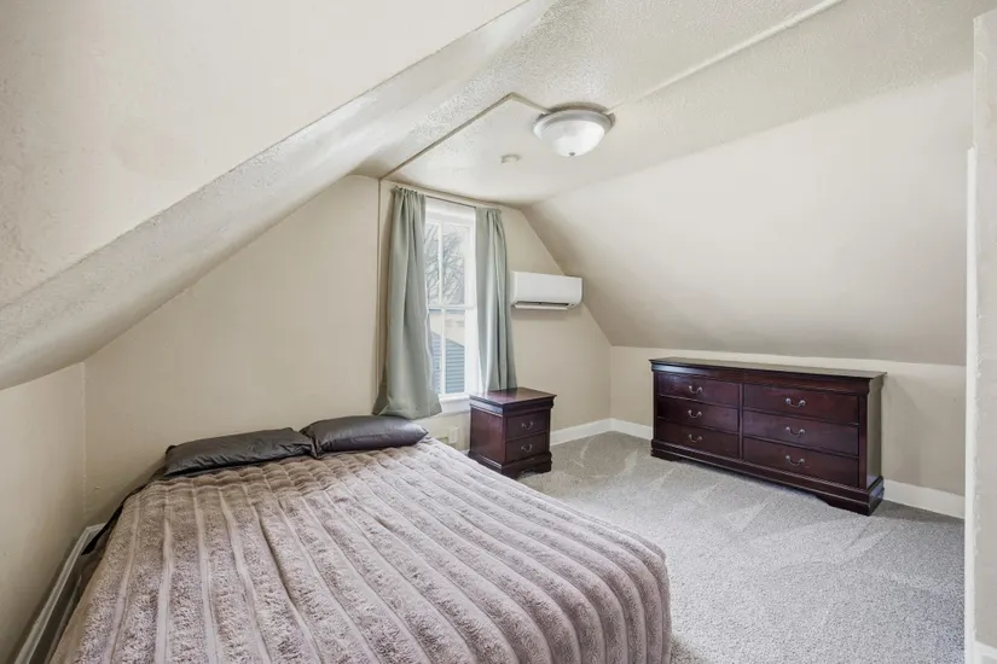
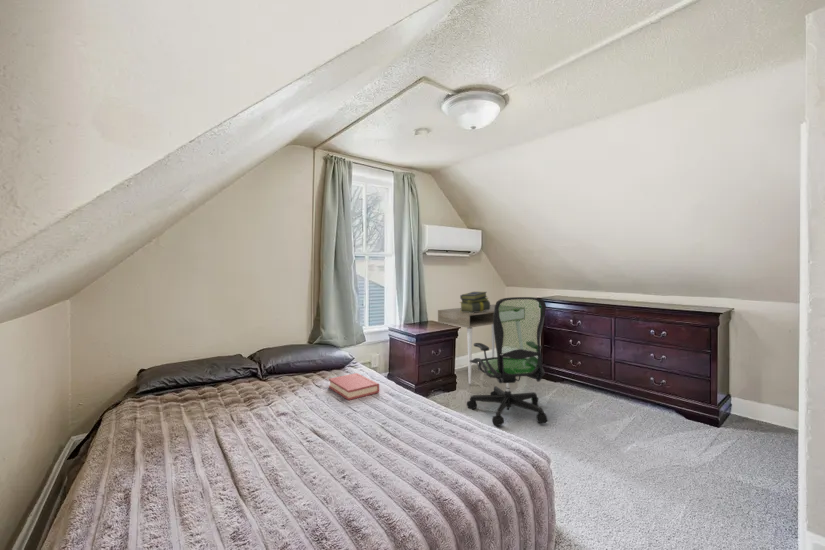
+ hardback book [328,372,380,401]
+ desk [437,304,526,385]
+ stack of books [459,291,491,313]
+ office chair [466,296,548,427]
